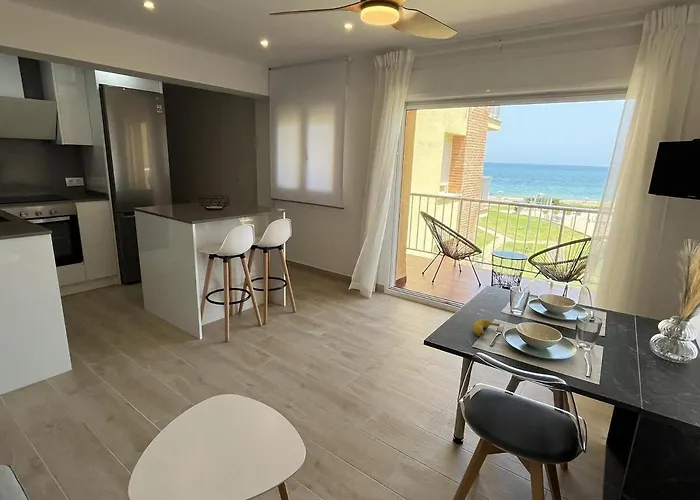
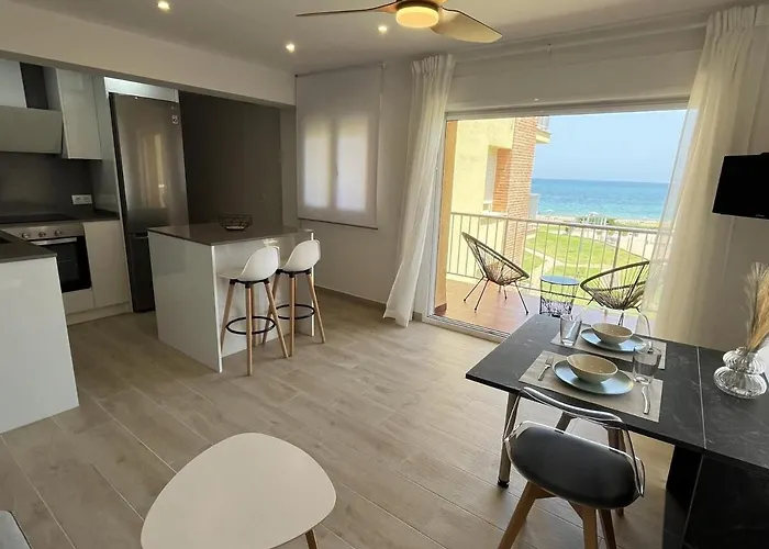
- banana [472,318,500,337]
